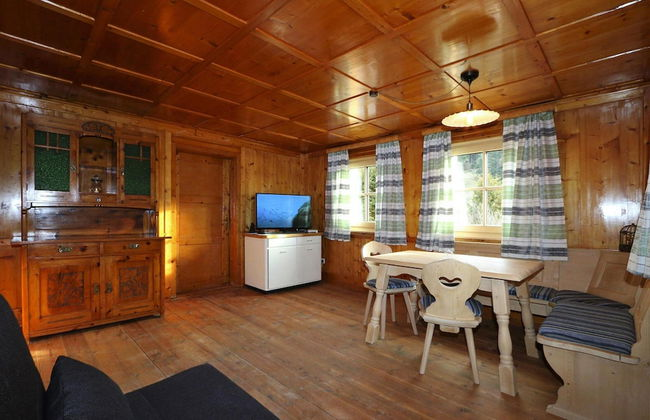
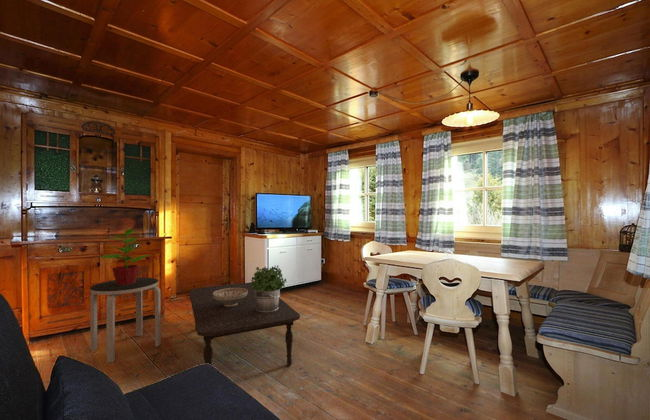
+ potted plant [97,228,151,285]
+ decorative bowl [213,288,248,307]
+ side table [89,277,162,364]
+ coffee table [188,281,301,366]
+ potted plant [250,265,287,313]
